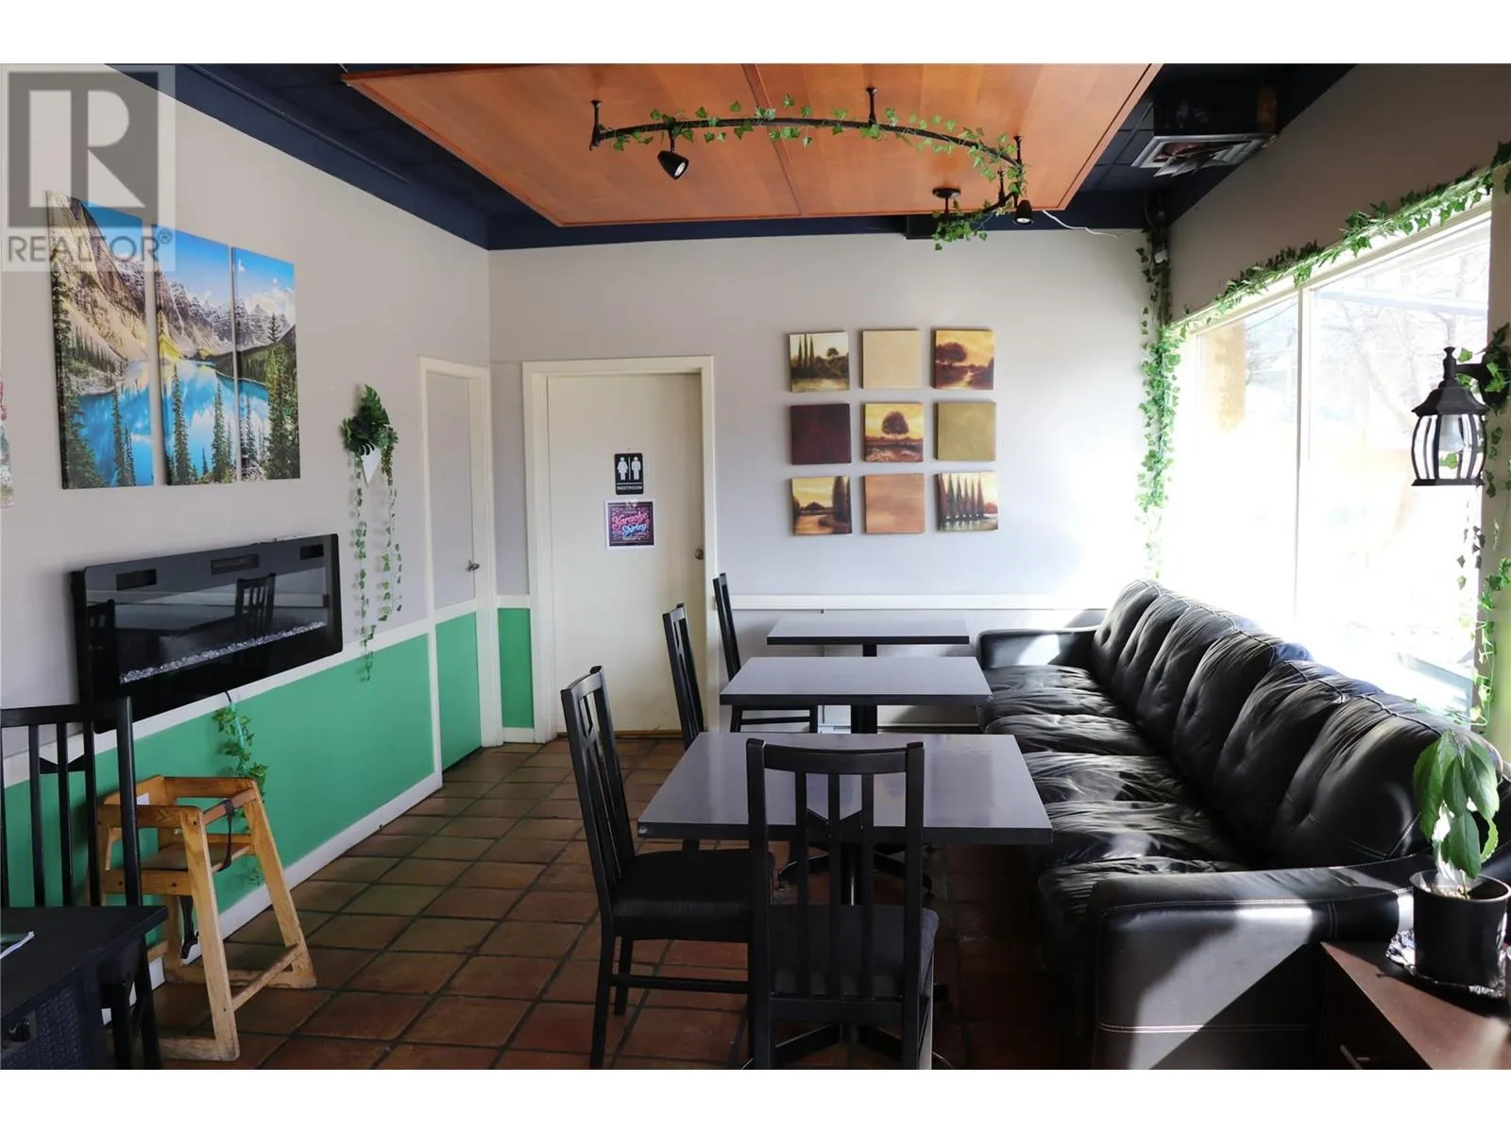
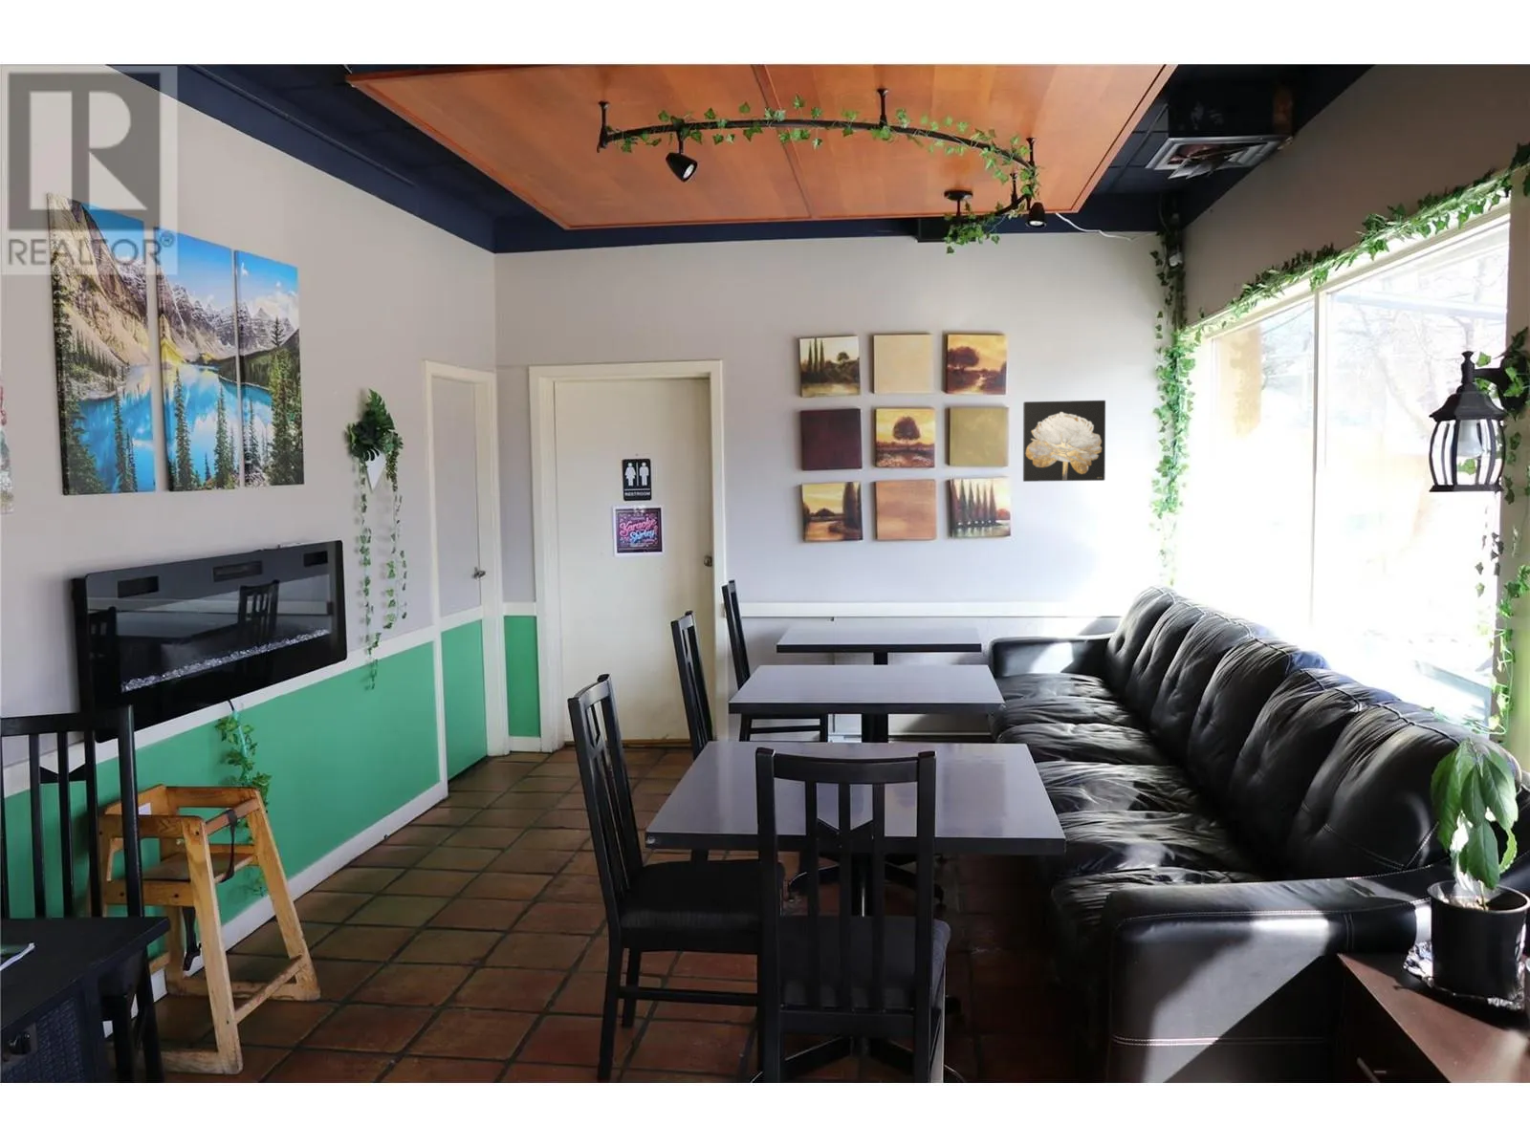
+ wall art [1023,400,1106,483]
